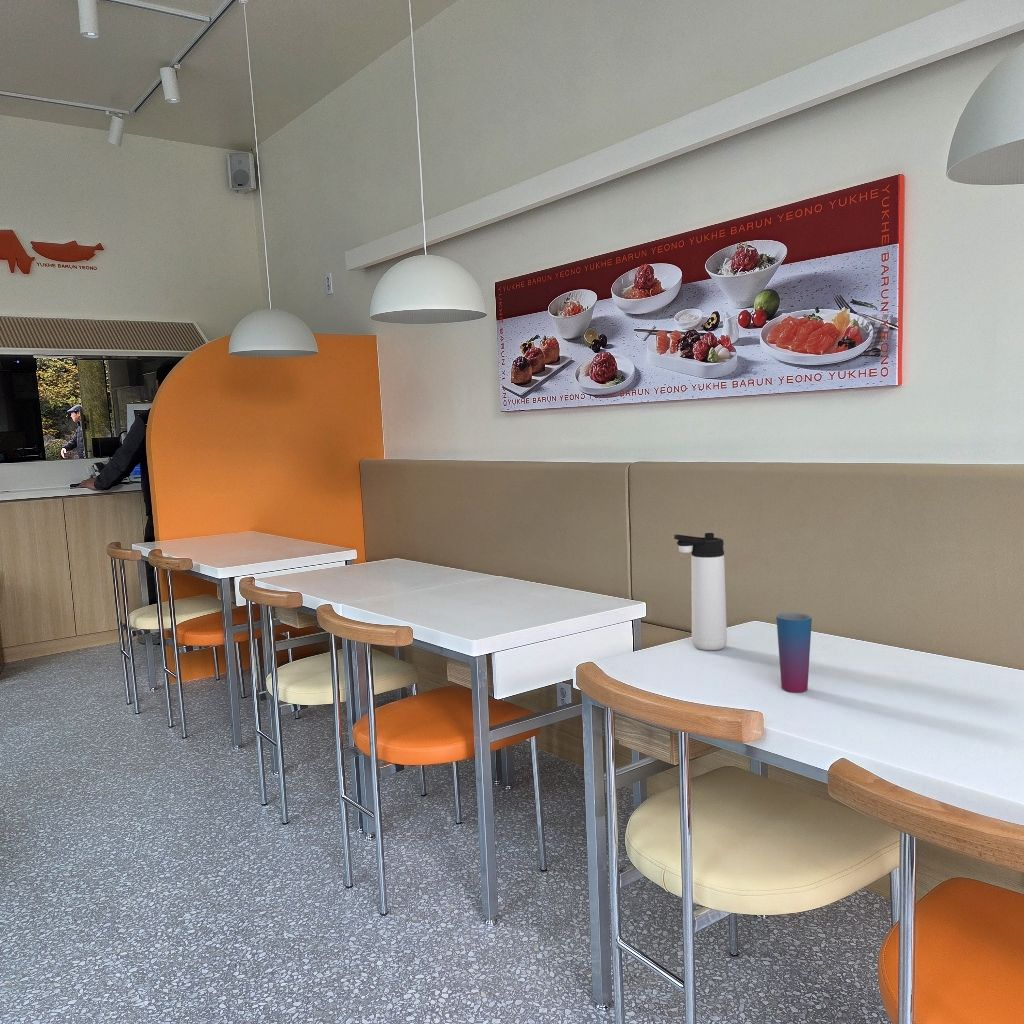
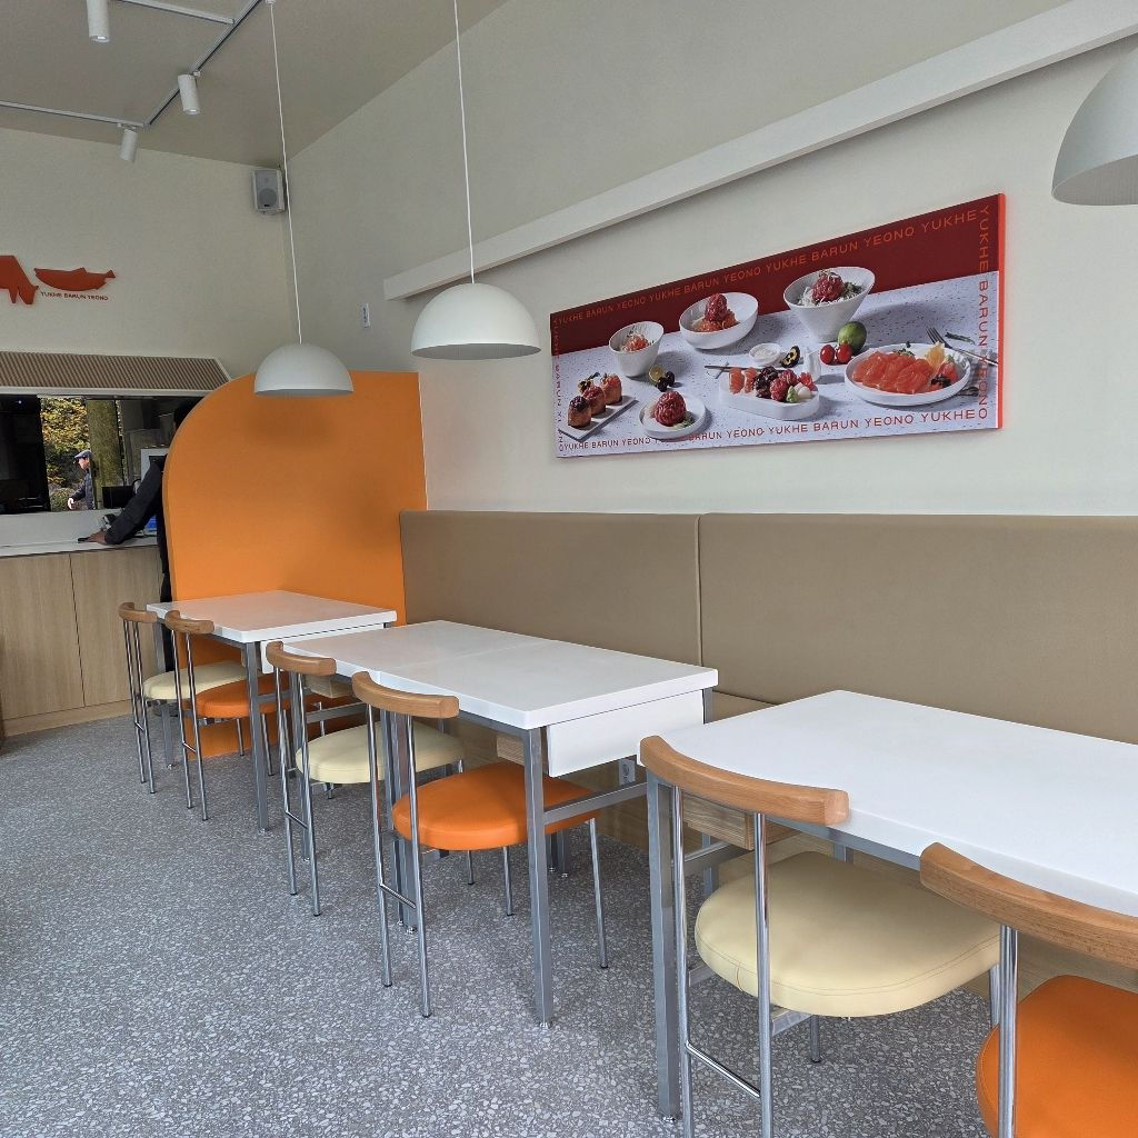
- cup [775,611,813,693]
- thermos bottle [673,532,728,651]
